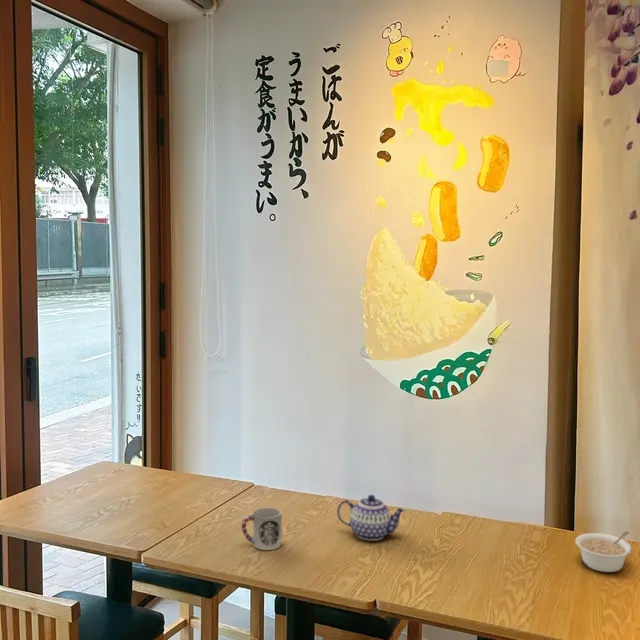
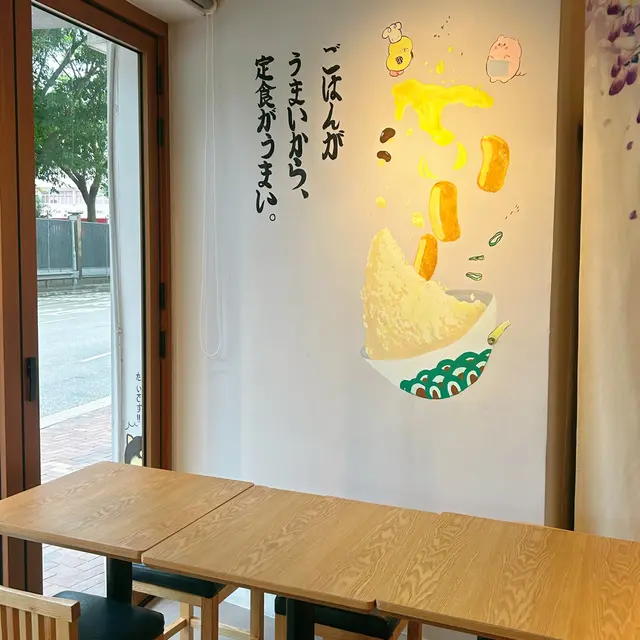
- legume [574,530,633,573]
- teapot [336,494,407,542]
- cup [240,507,283,551]
